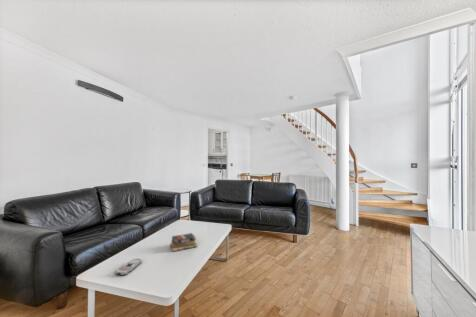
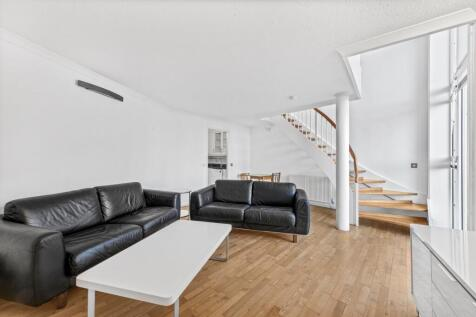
- books [169,232,198,252]
- remote control [114,258,143,276]
